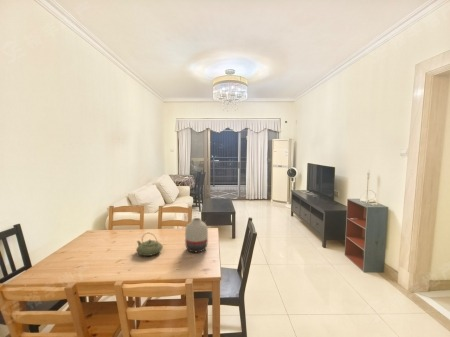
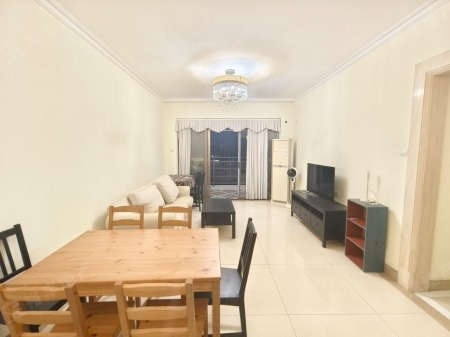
- teapot [135,232,164,257]
- vase [184,217,209,253]
